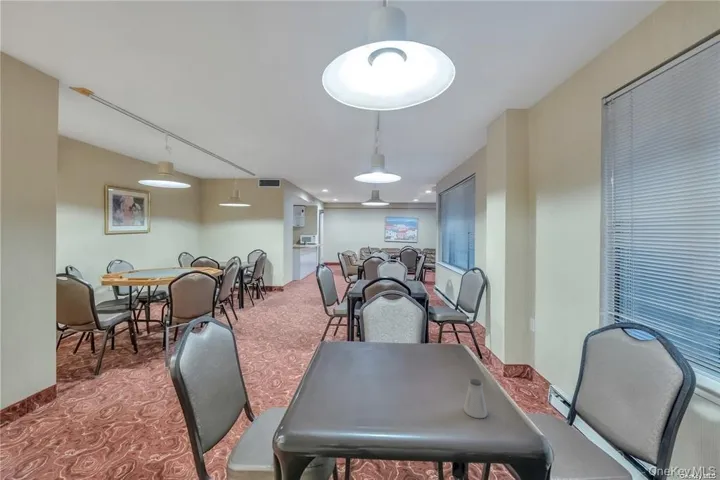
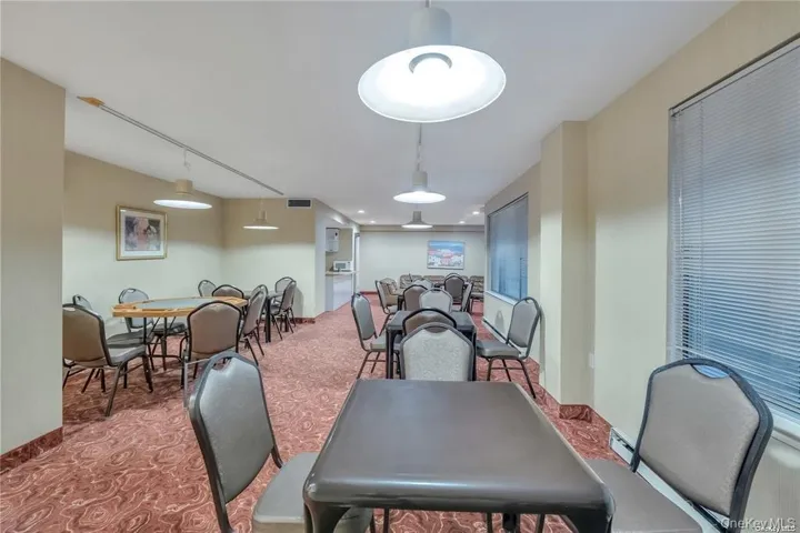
- saltshaker [463,378,488,419]
